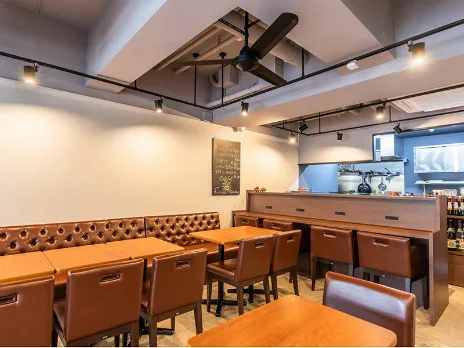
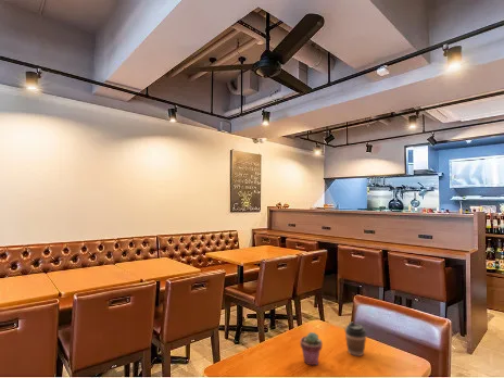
+ coffee cup [344,322,368,357]
+ potted succulent [299,331,324,366]
